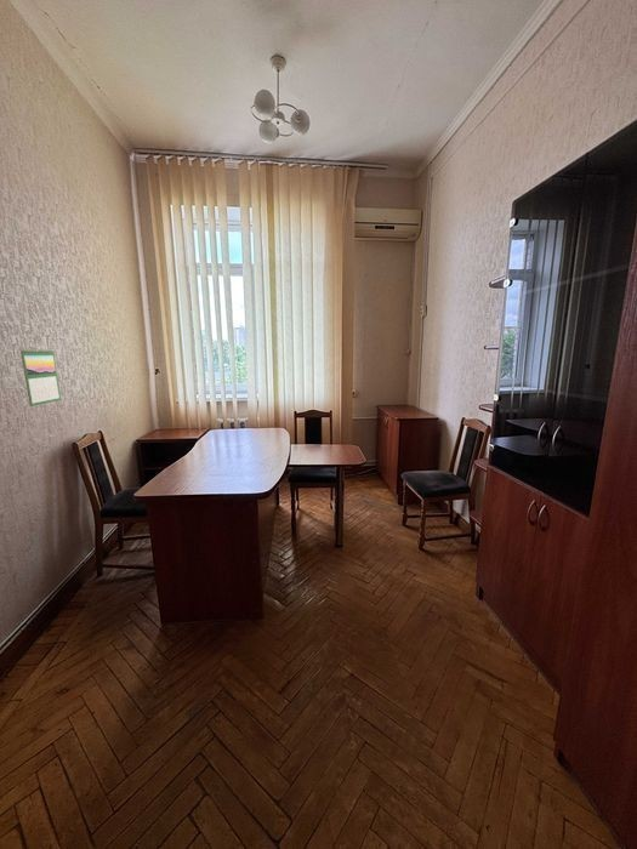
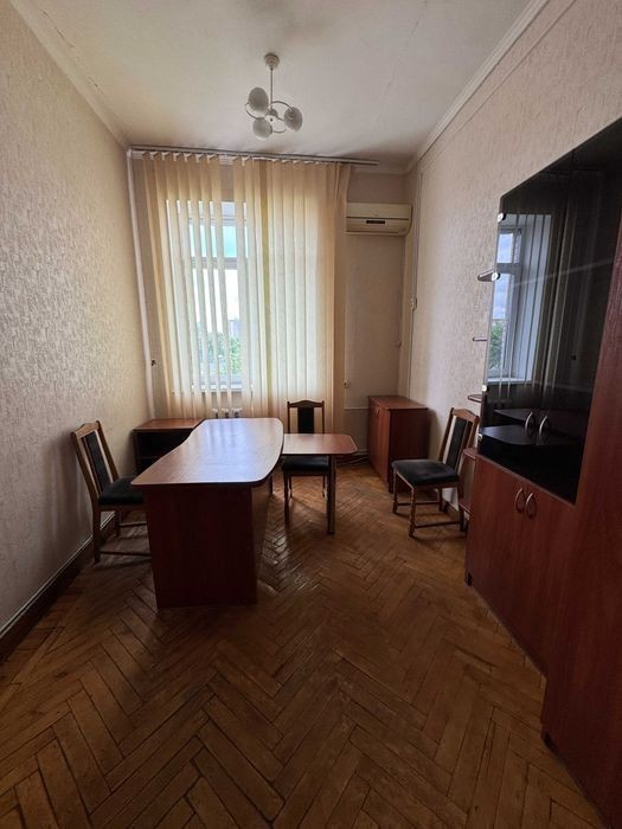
- calendar [19,347,62,408]
